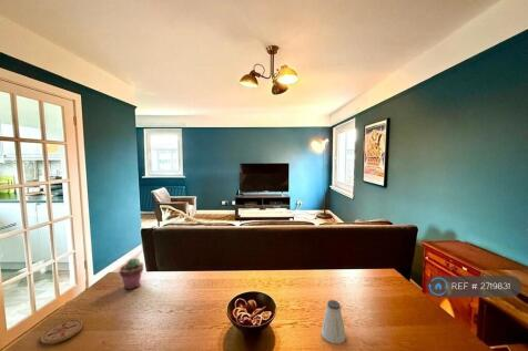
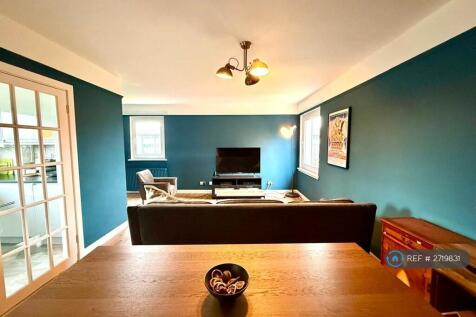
- saltshaker [321,299,347,344]
- potted succulent [119,257,144,290]
- coaster [40,319,84,345]
